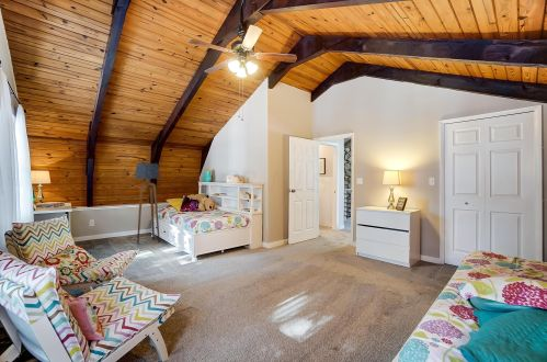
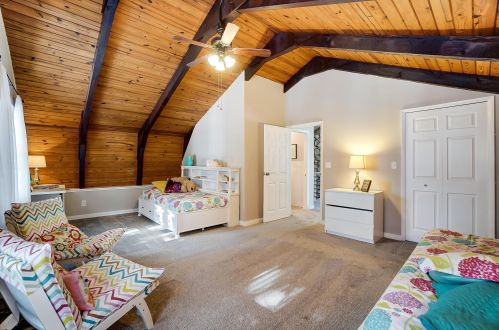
- floor lamp [134,162,161,245]
